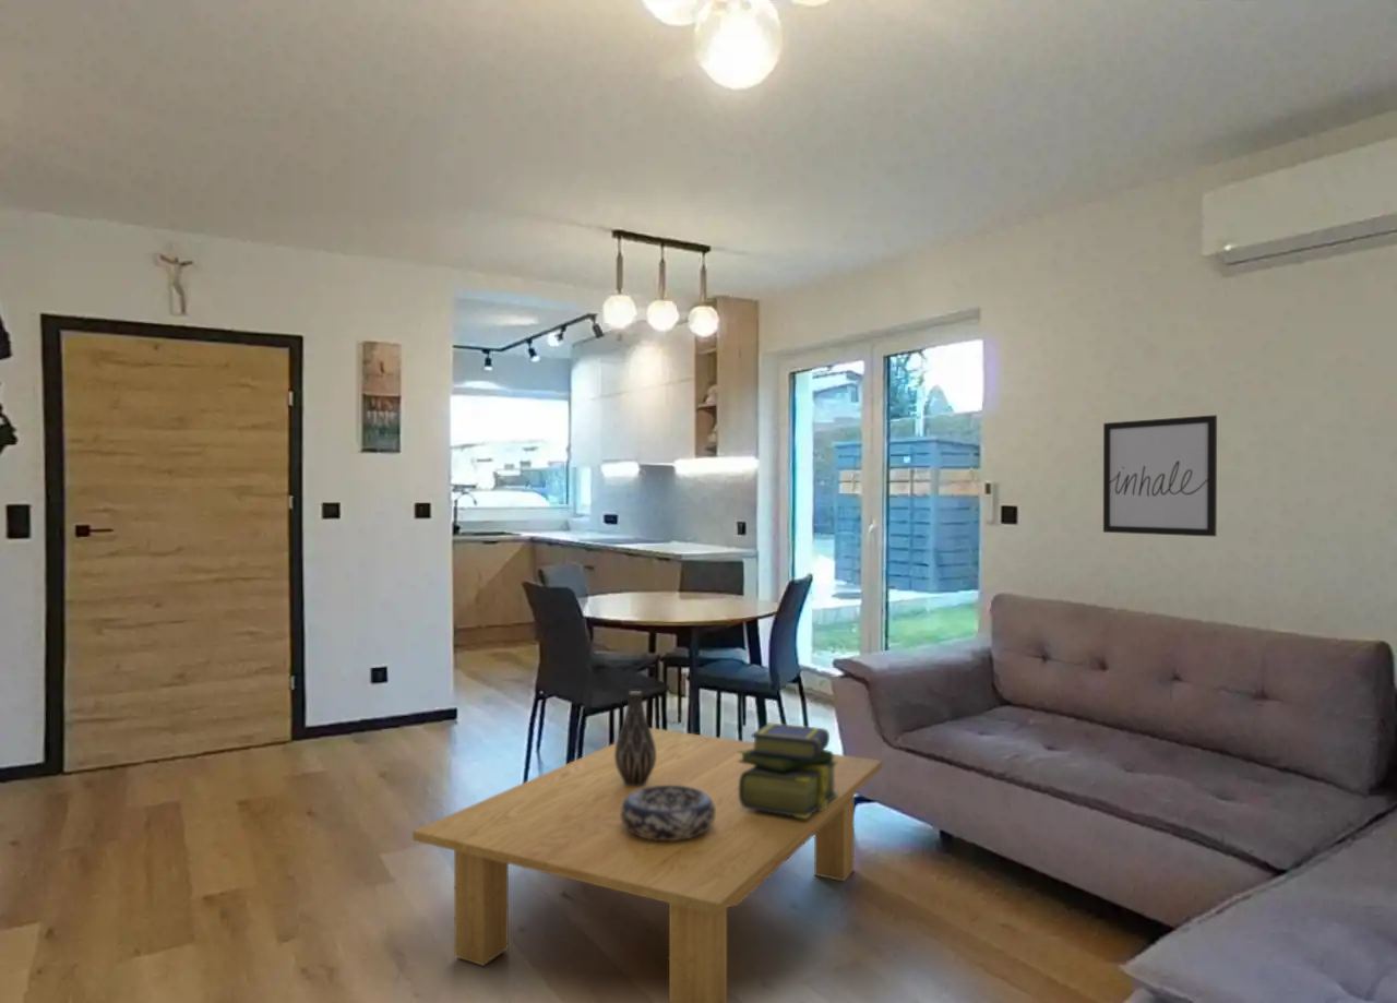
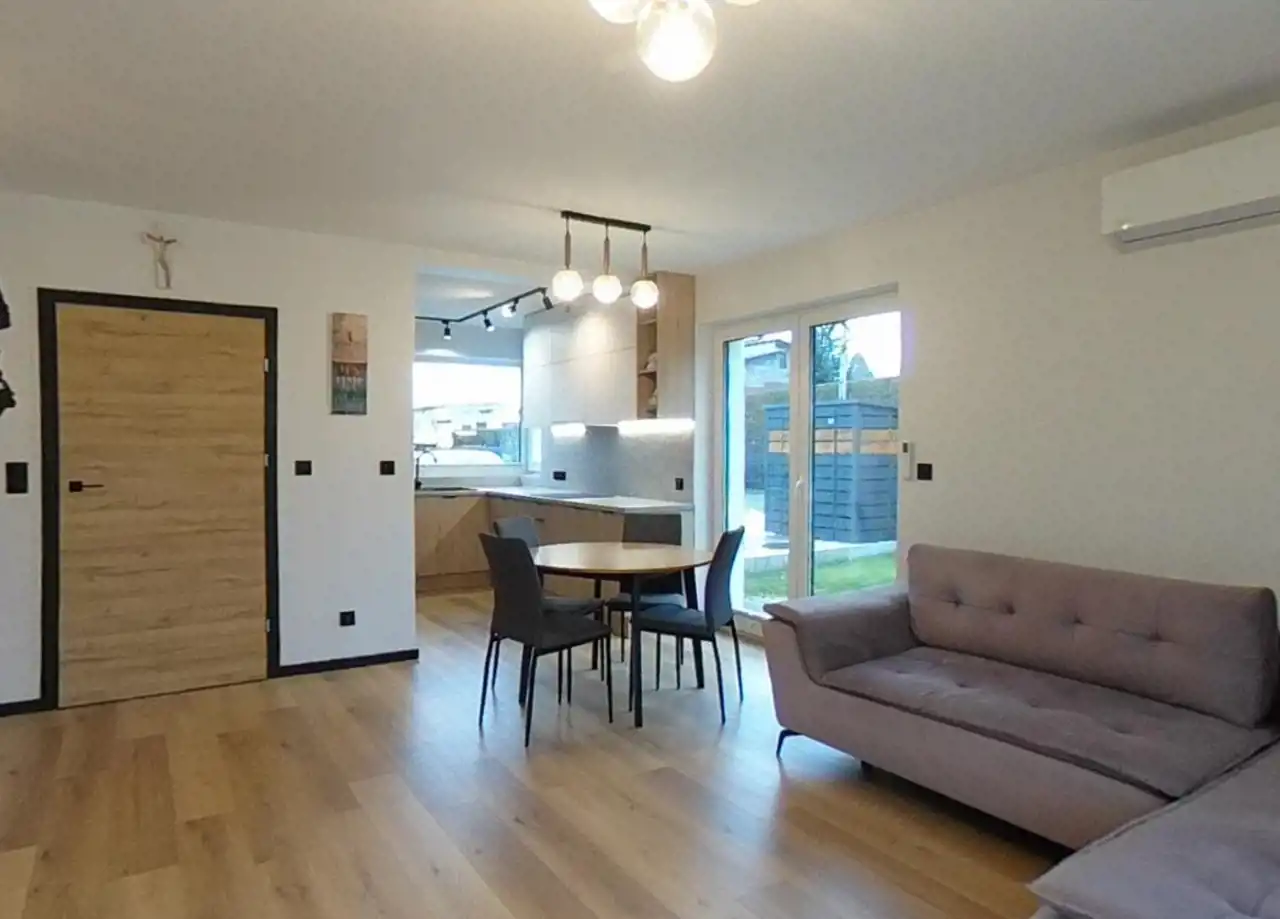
- decorative bowl [621,786,715,840]
- wall art [1102,414,1218,538]
- coffee table [411,727,883,1003]
- vase [614,690,656,787]
- stack of books [738,723,838,819]
